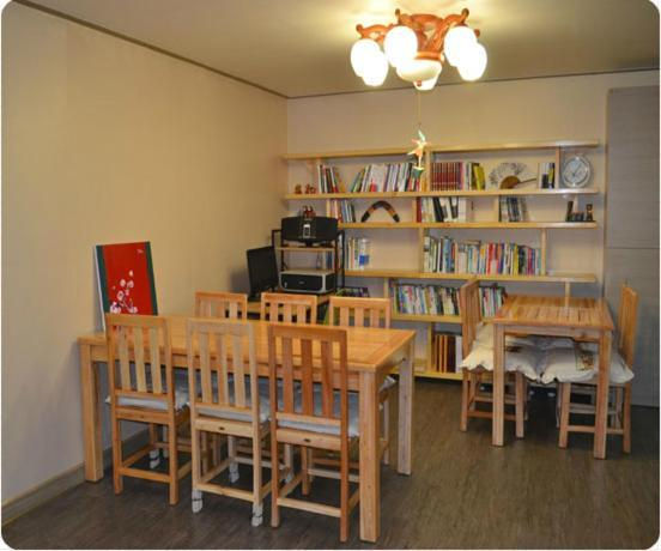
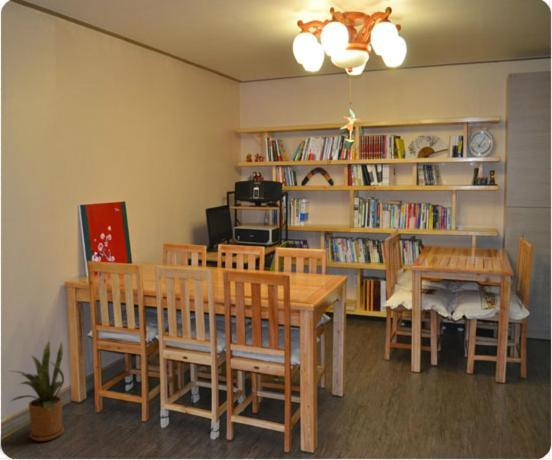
+ house plant [10,340,65,442]
